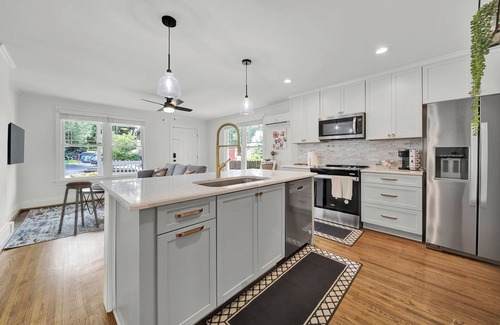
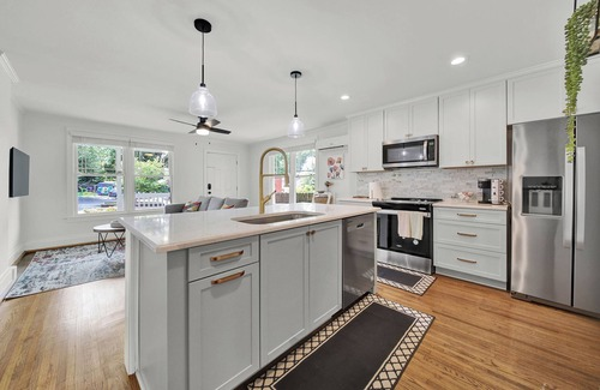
- music stool [57,180,100,237]
